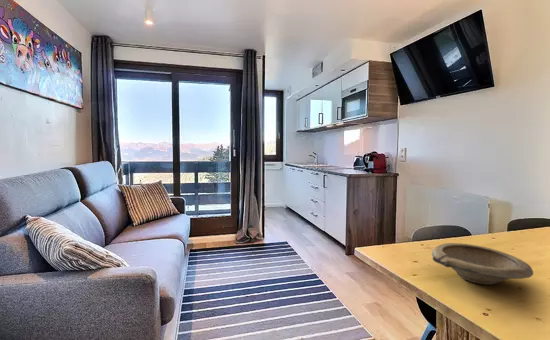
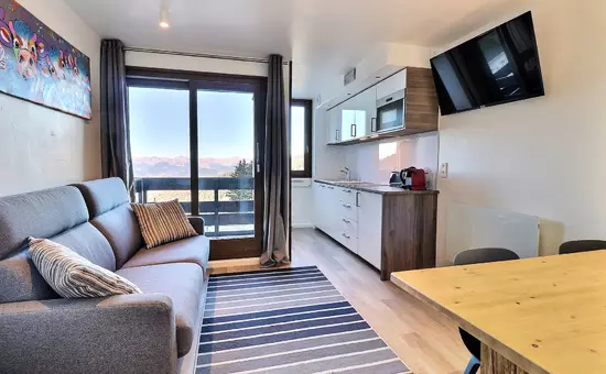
- bowl [431,242,534,286]
